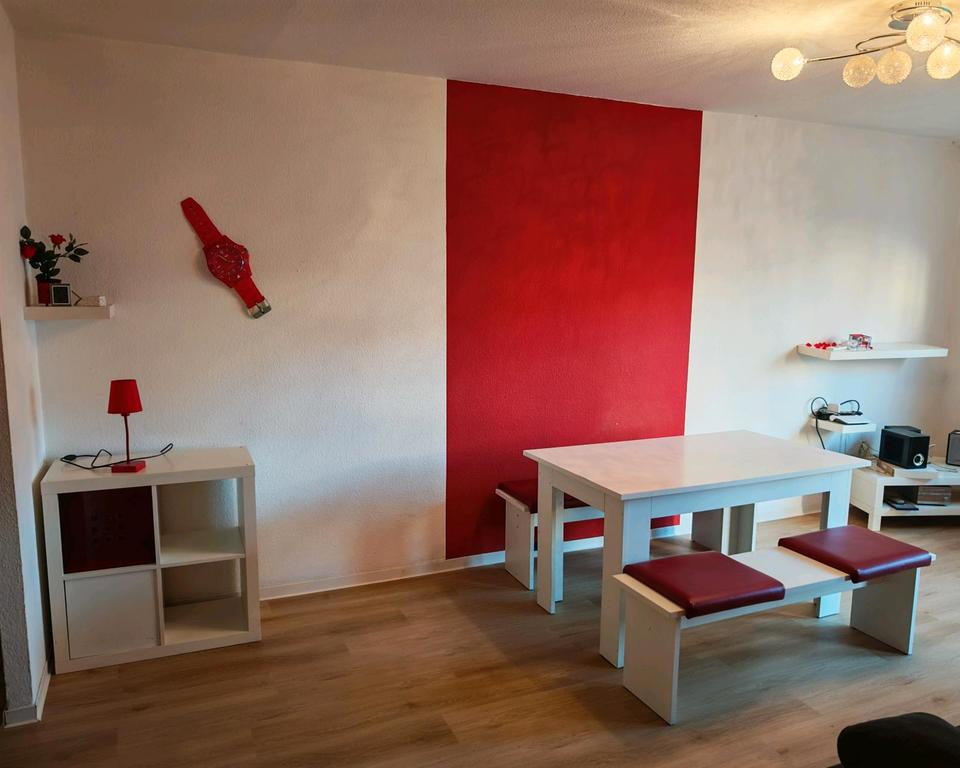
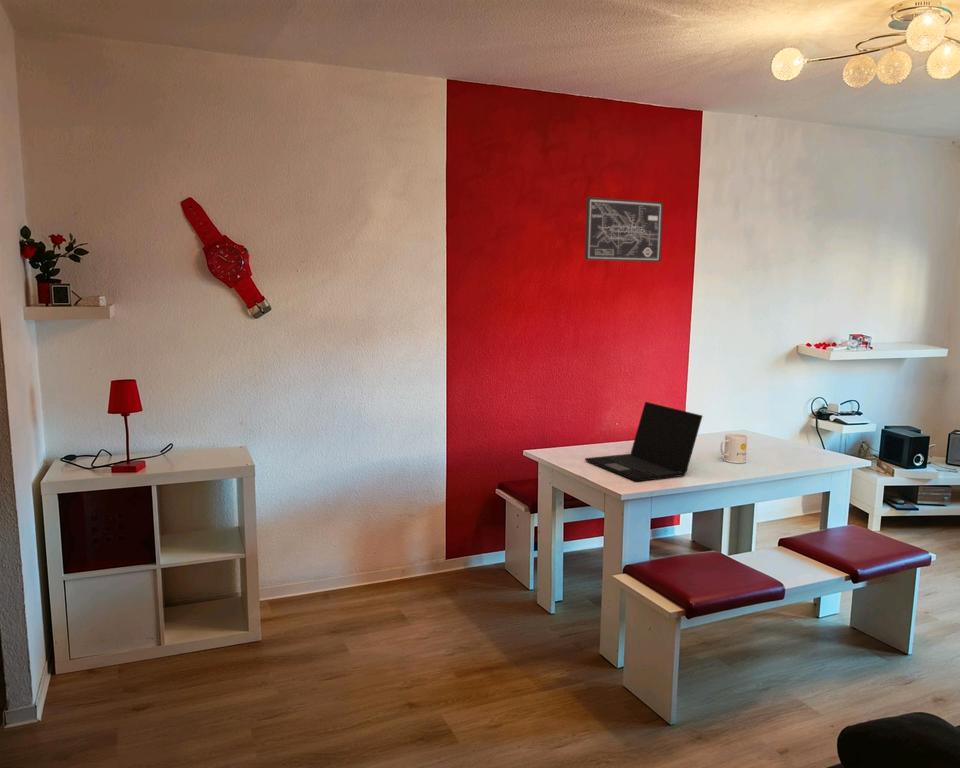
+ mug [719,433,748,464]
+ wall art [584,196,664,263]
+ laptop [584,401,703,482]
